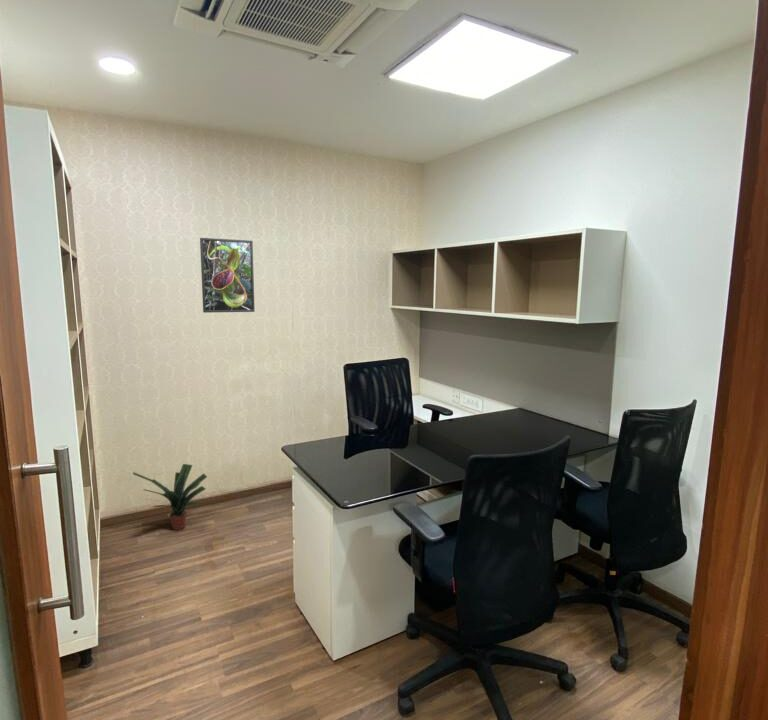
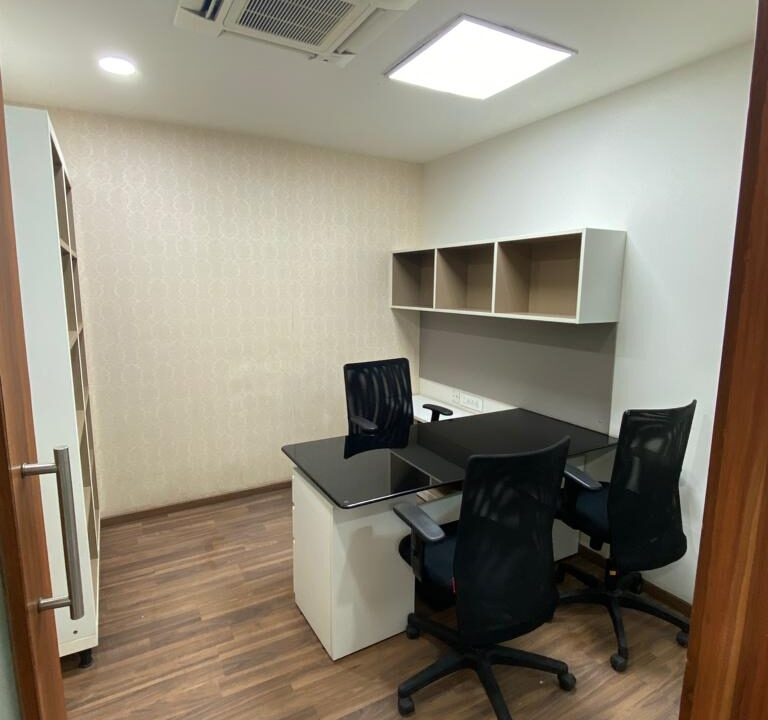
- potted plant [132,463,208,531]
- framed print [199,237,256,314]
